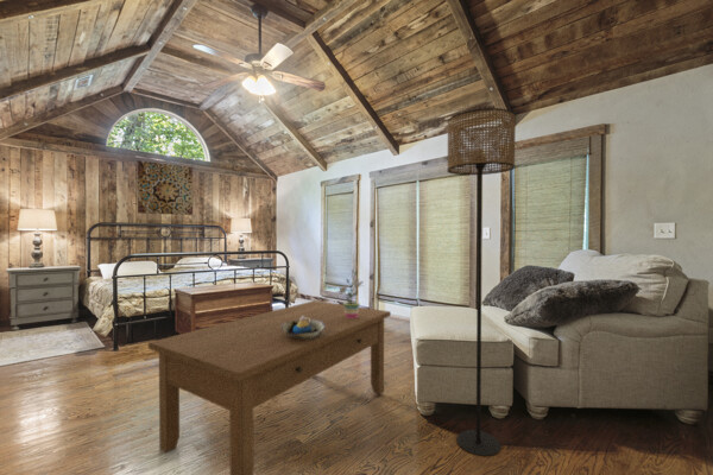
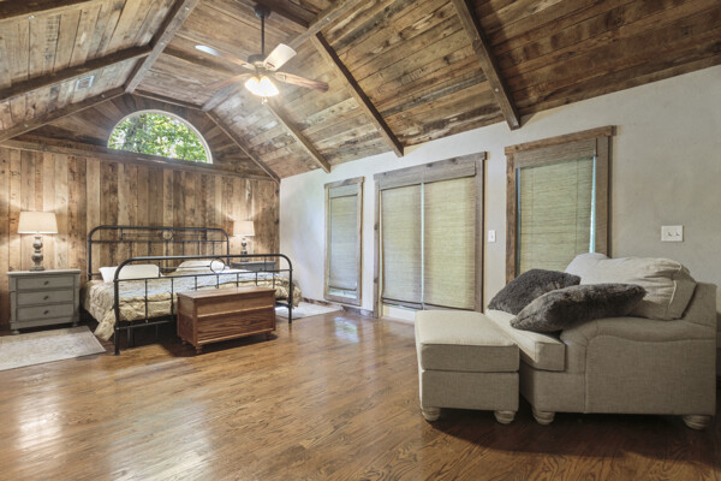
- decorative bowl [282,315,324,338]
- potted plant [335,268,365,318]
- floor lamp [446,107,517,457]
- coffee table [147,299,392,475]
- wall art [137,159,194,216]
